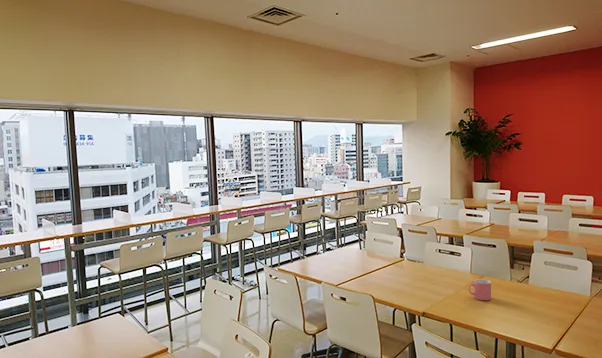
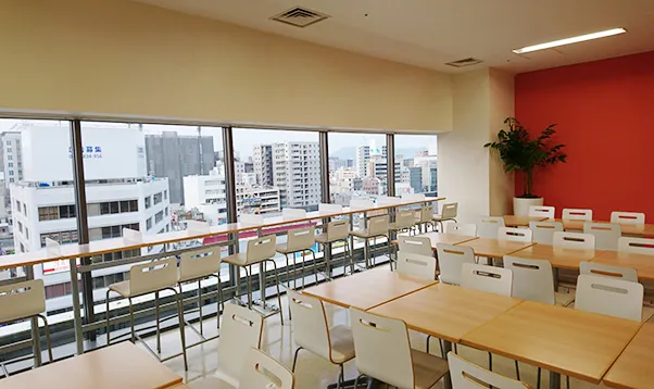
- mug [467,278,492,301]
